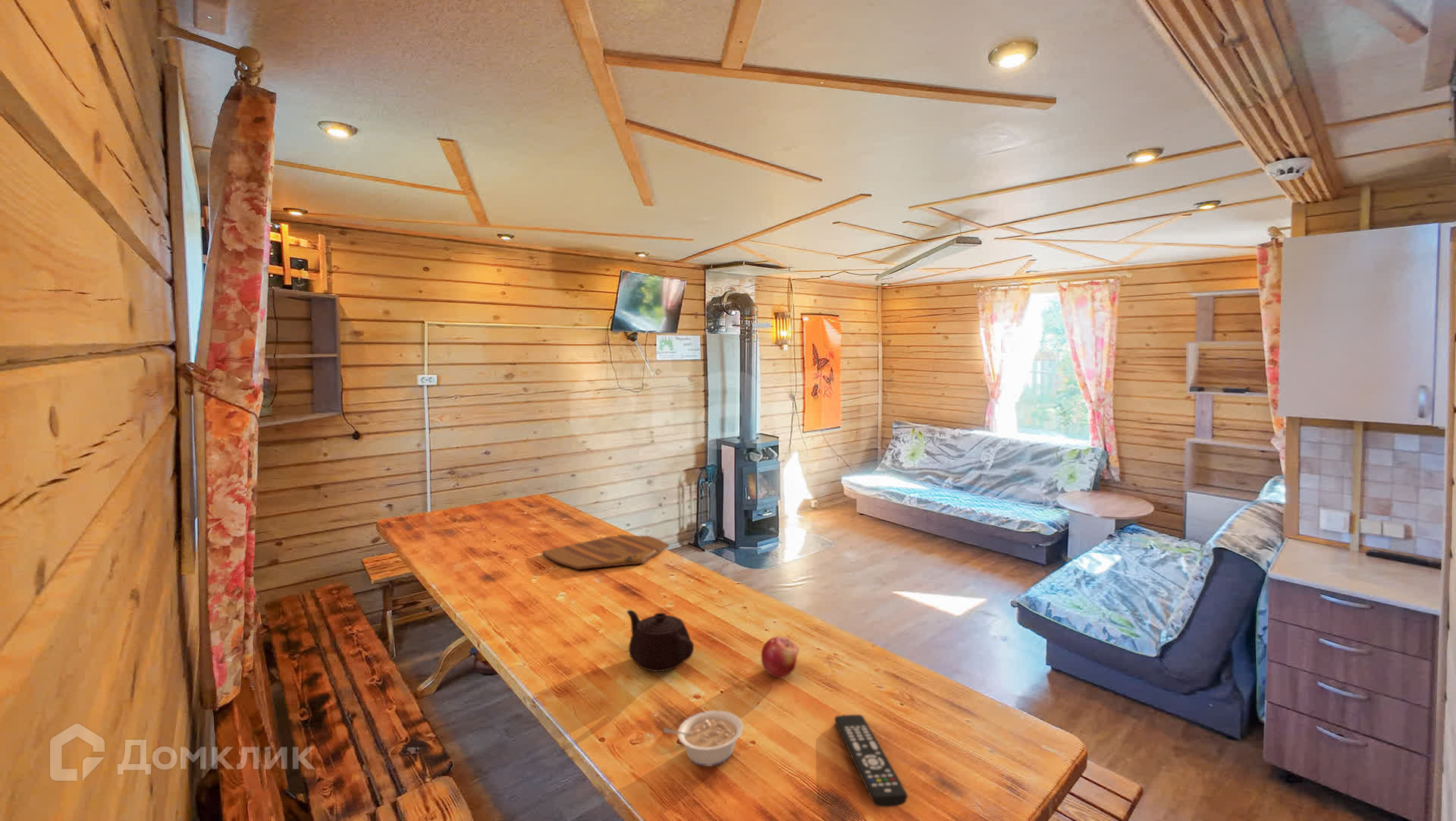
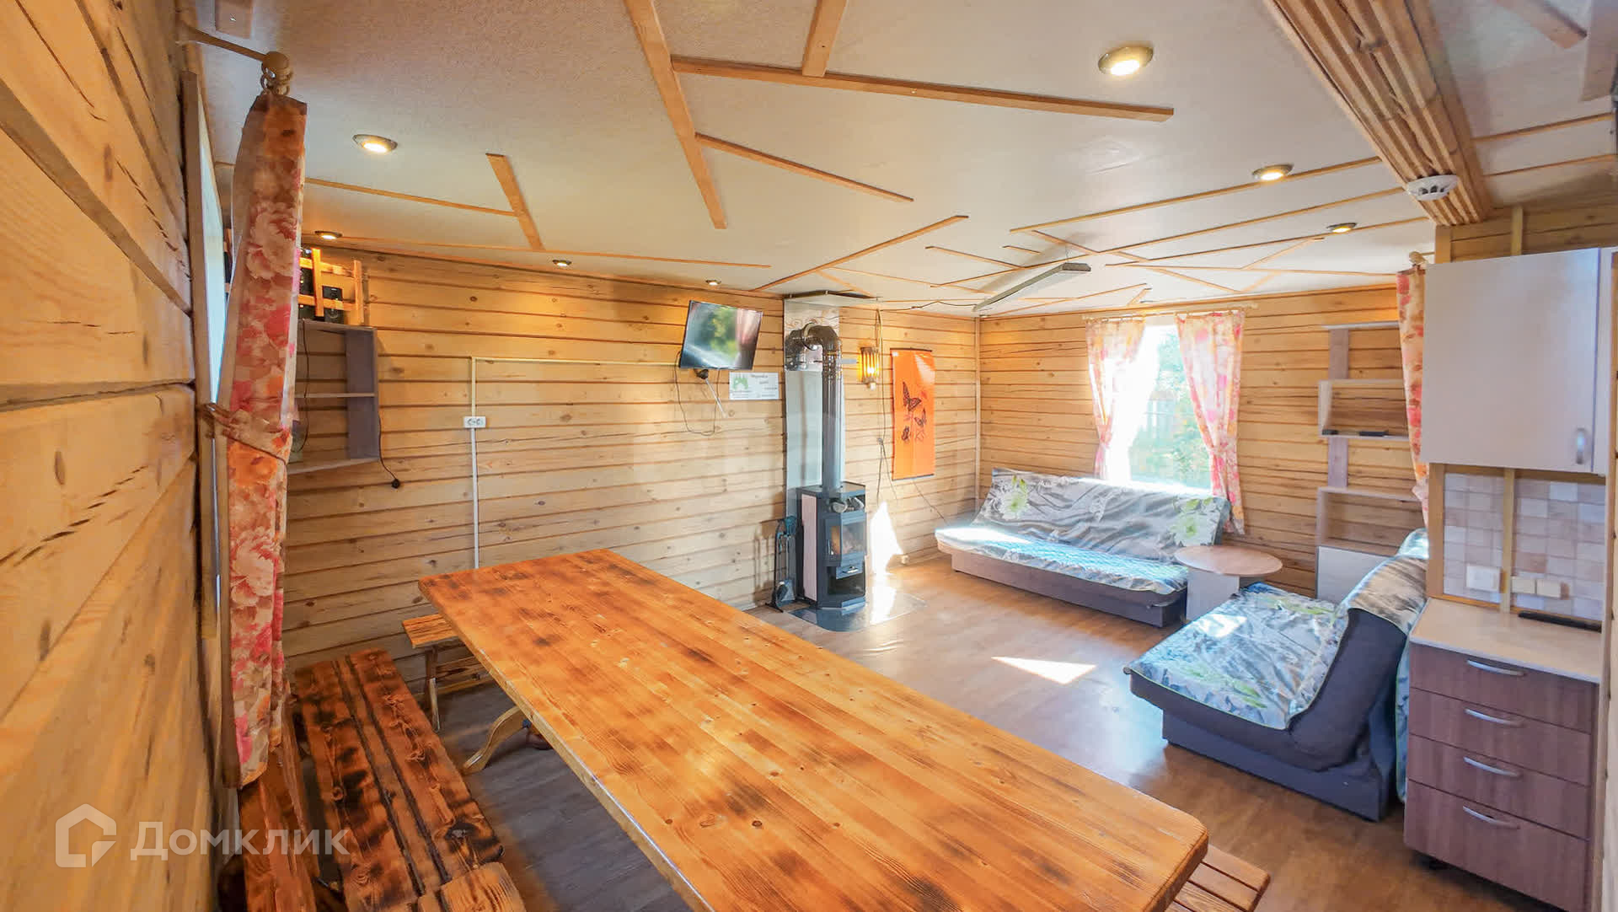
- legume [663,709,744,767]
- remote control [834,714,908,808]
- cutting board [541,534,670,570]
- fruit [761,636,799,679]
- teapot [626,609,695,673]
